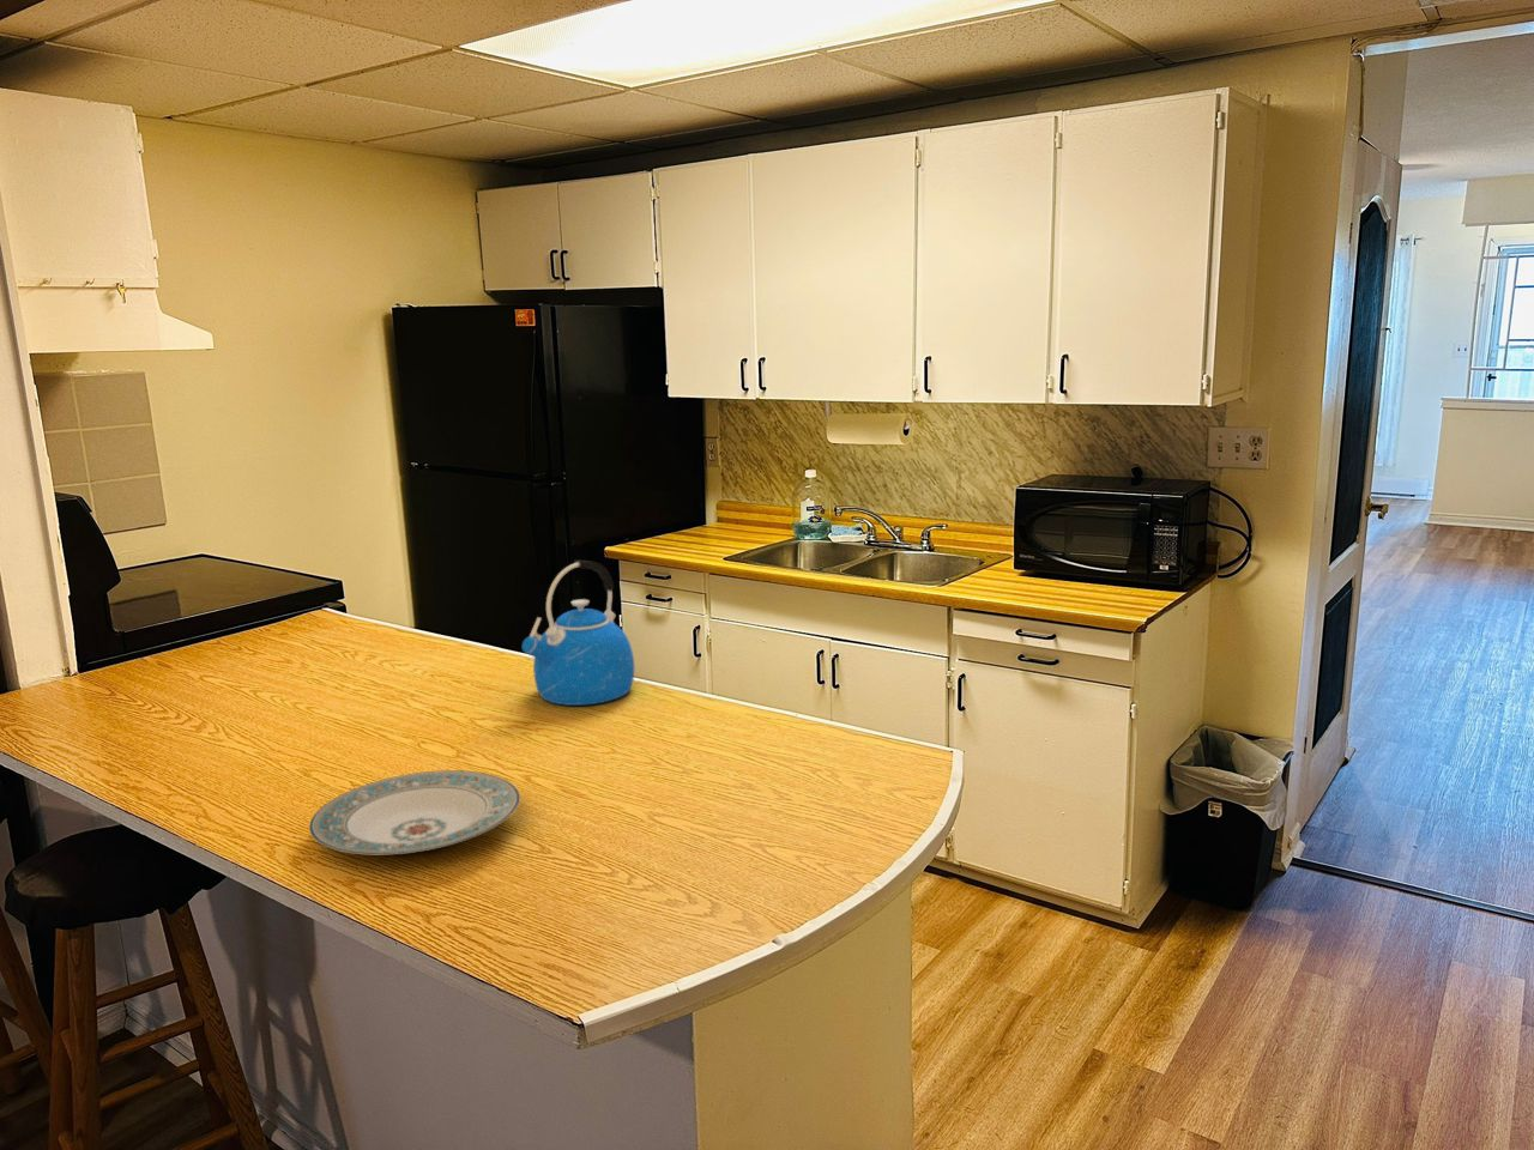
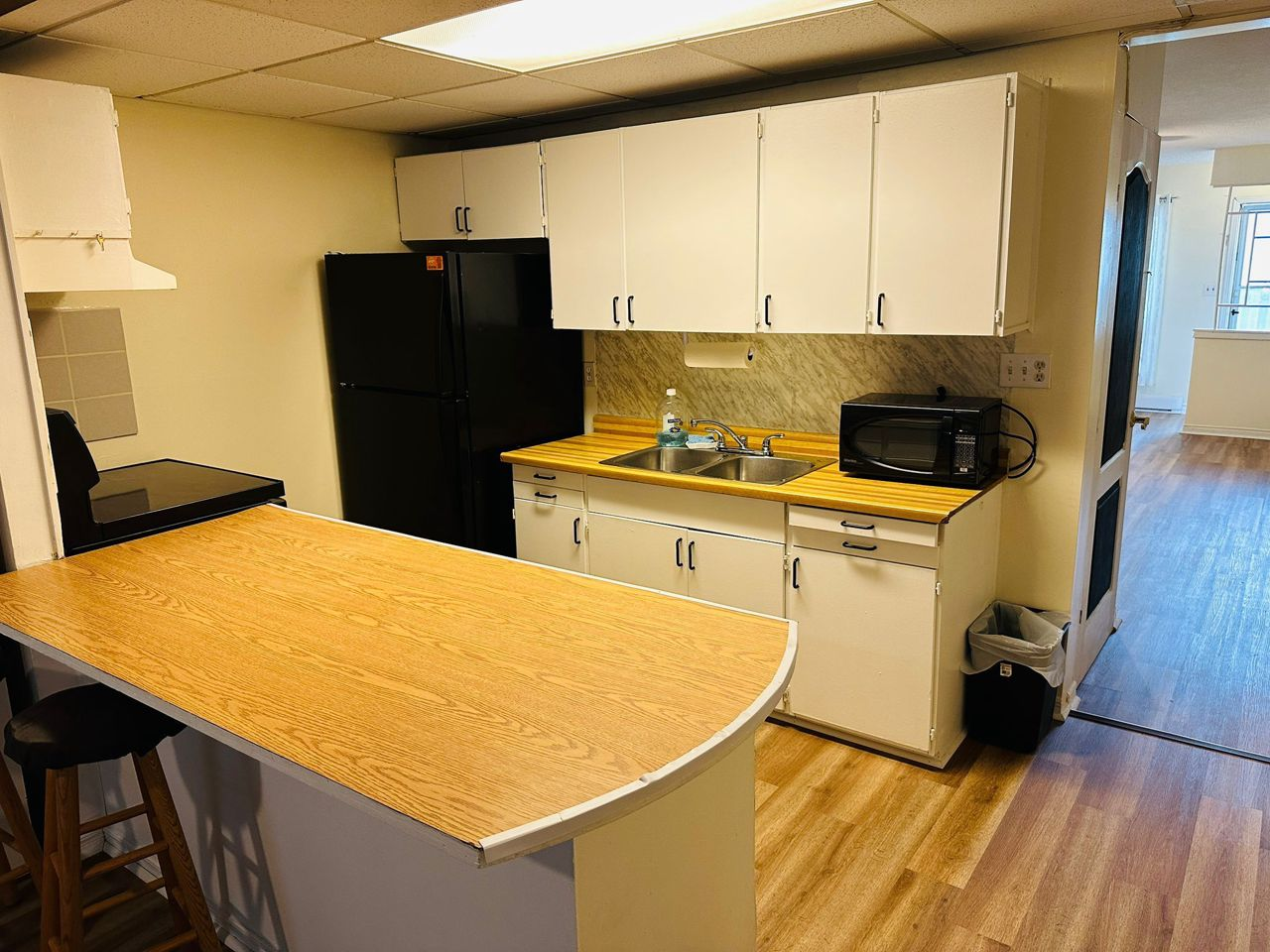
- plate [308,769,522,855]
- kettle [522,559,635,707]
